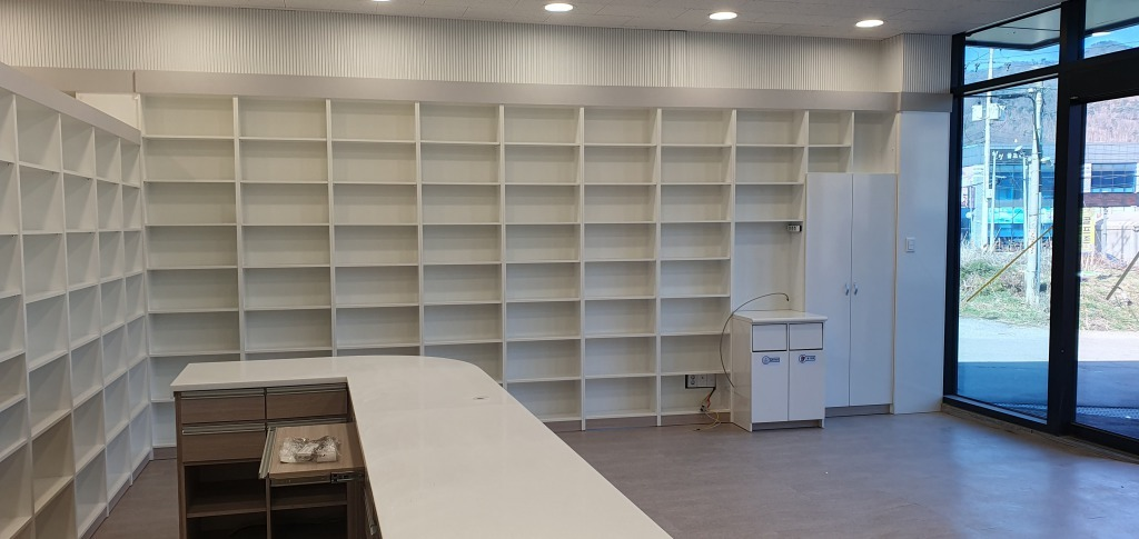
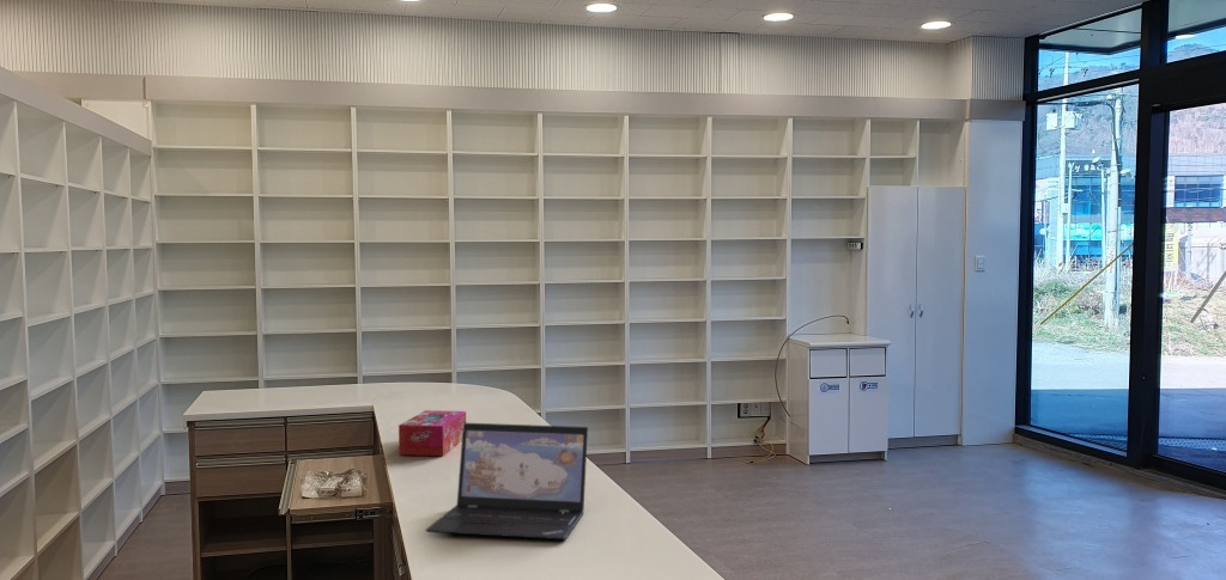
+ laptop [424,422,589,541]
+ tissue box [397,409,467,457]
